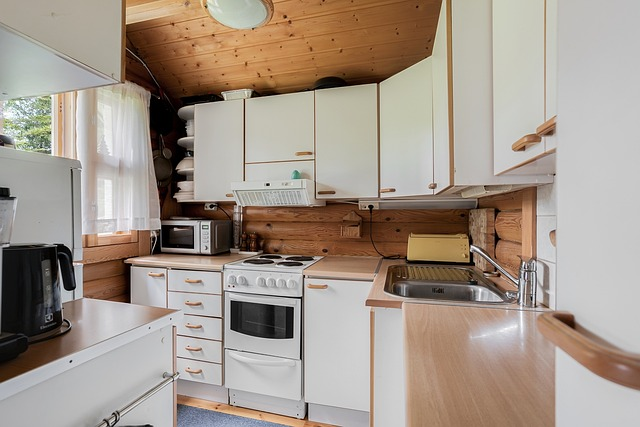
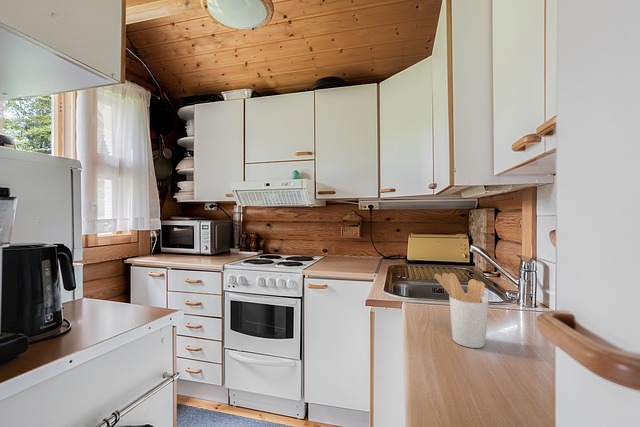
+ utensil holder [433,272,489,349]
